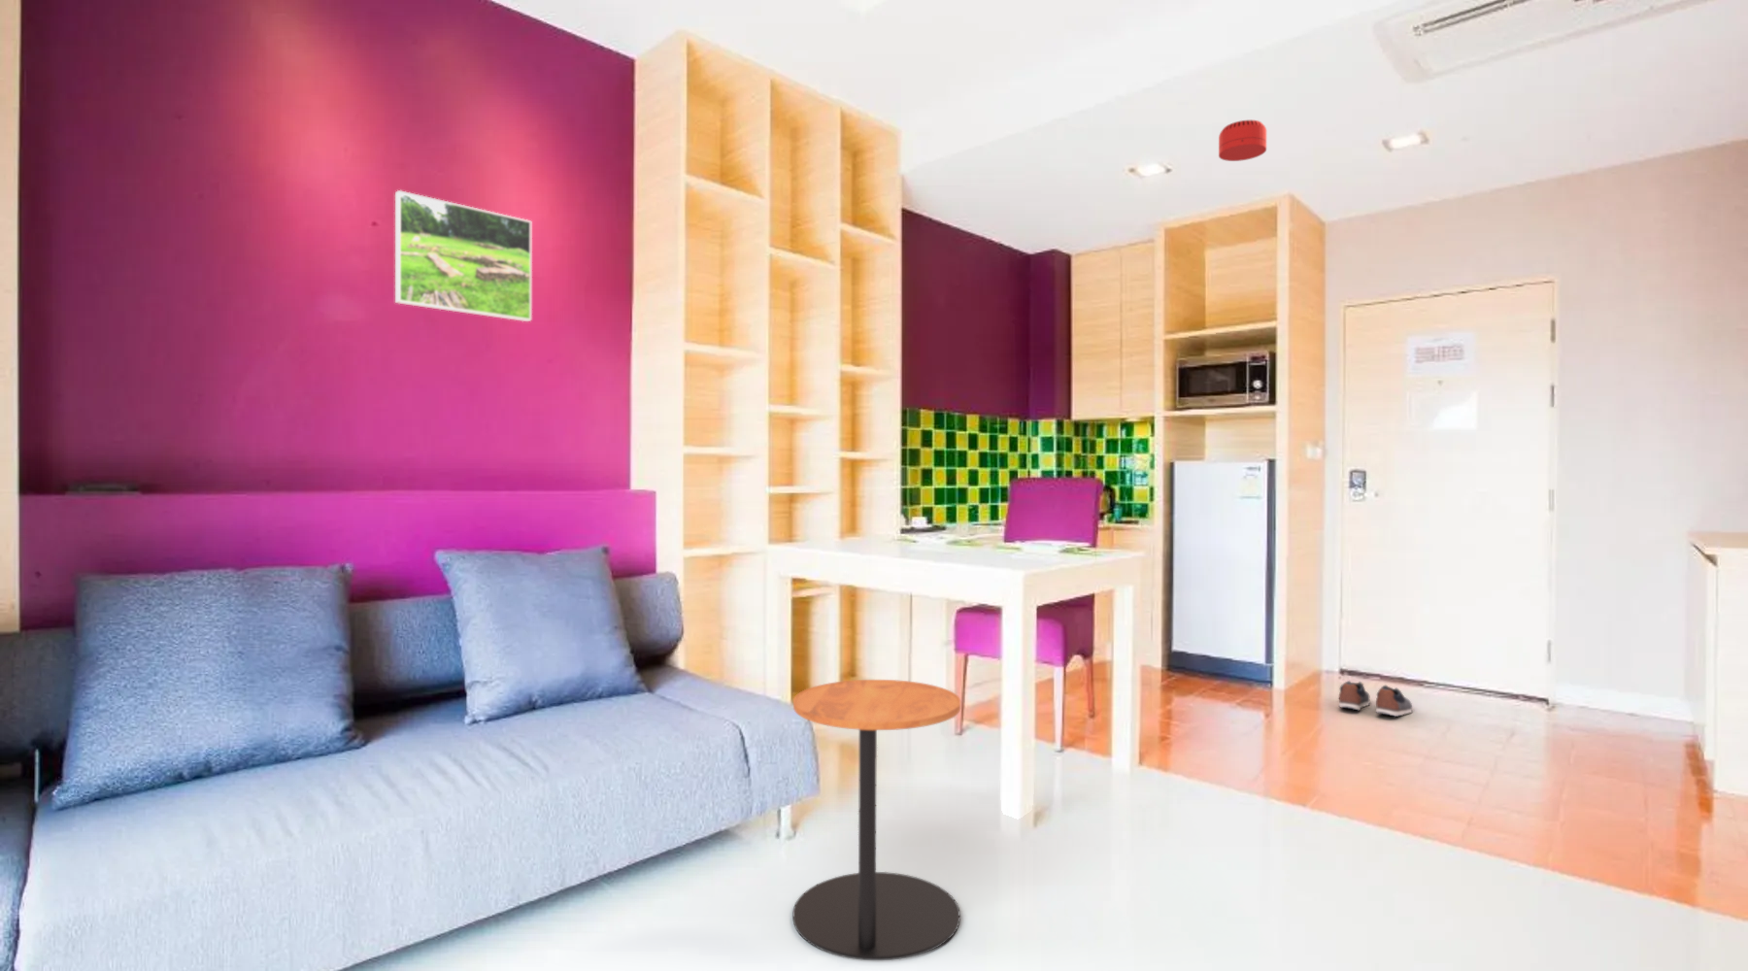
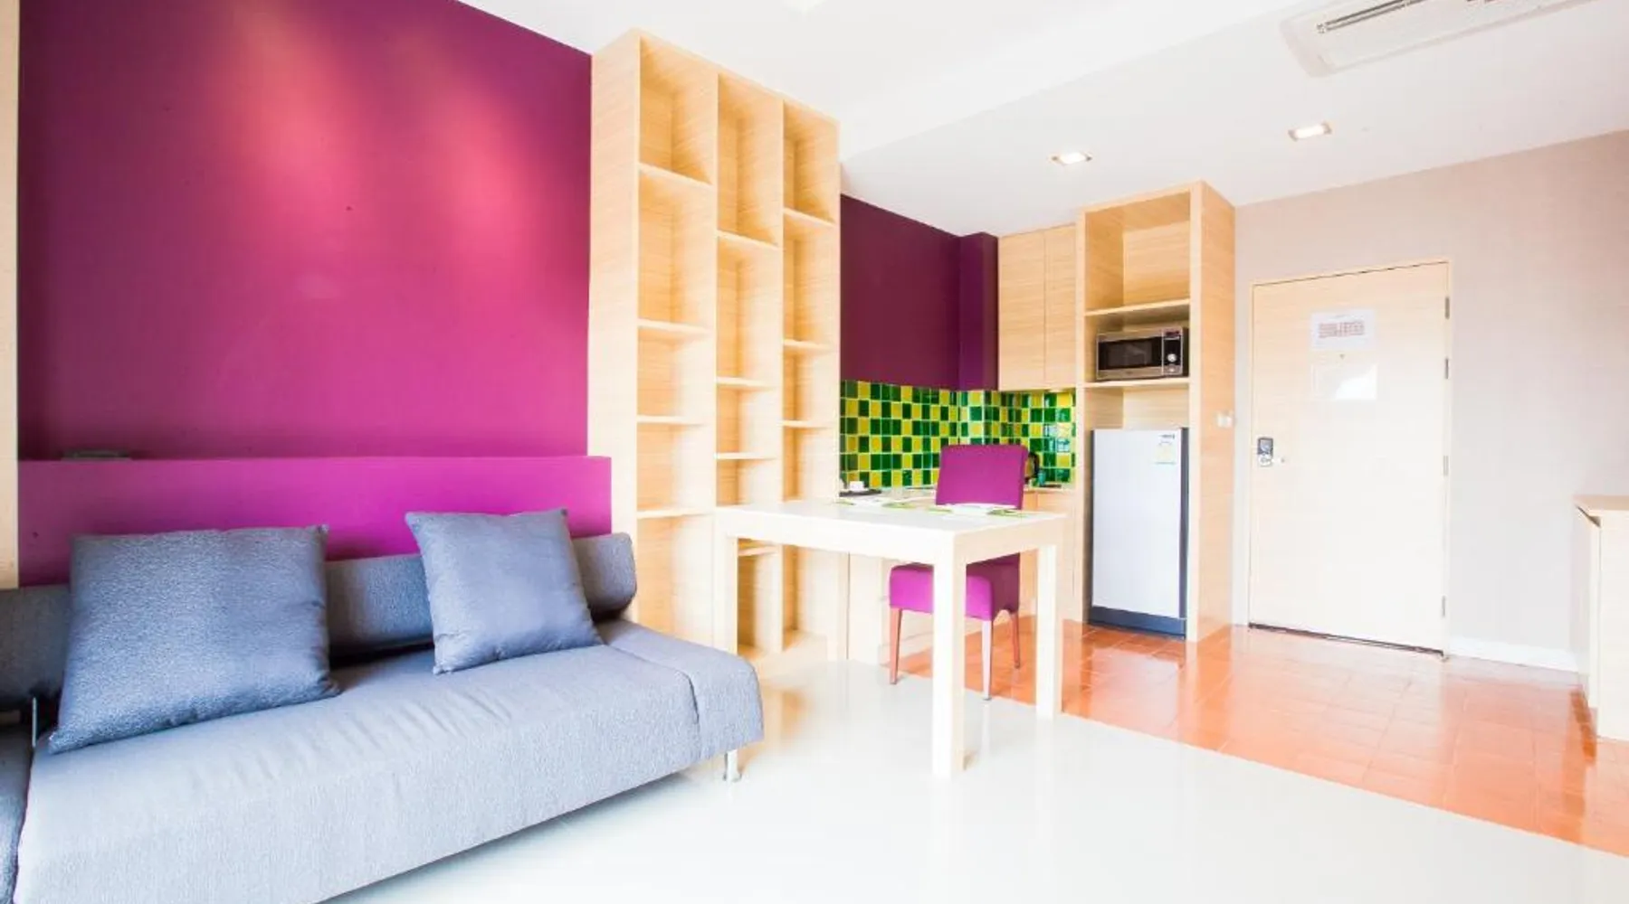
- shoe [1338,679,1413,717]
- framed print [395,189,532,323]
- side table [793,679,961,961]
- smoke detector [1218,120,1267,163]
